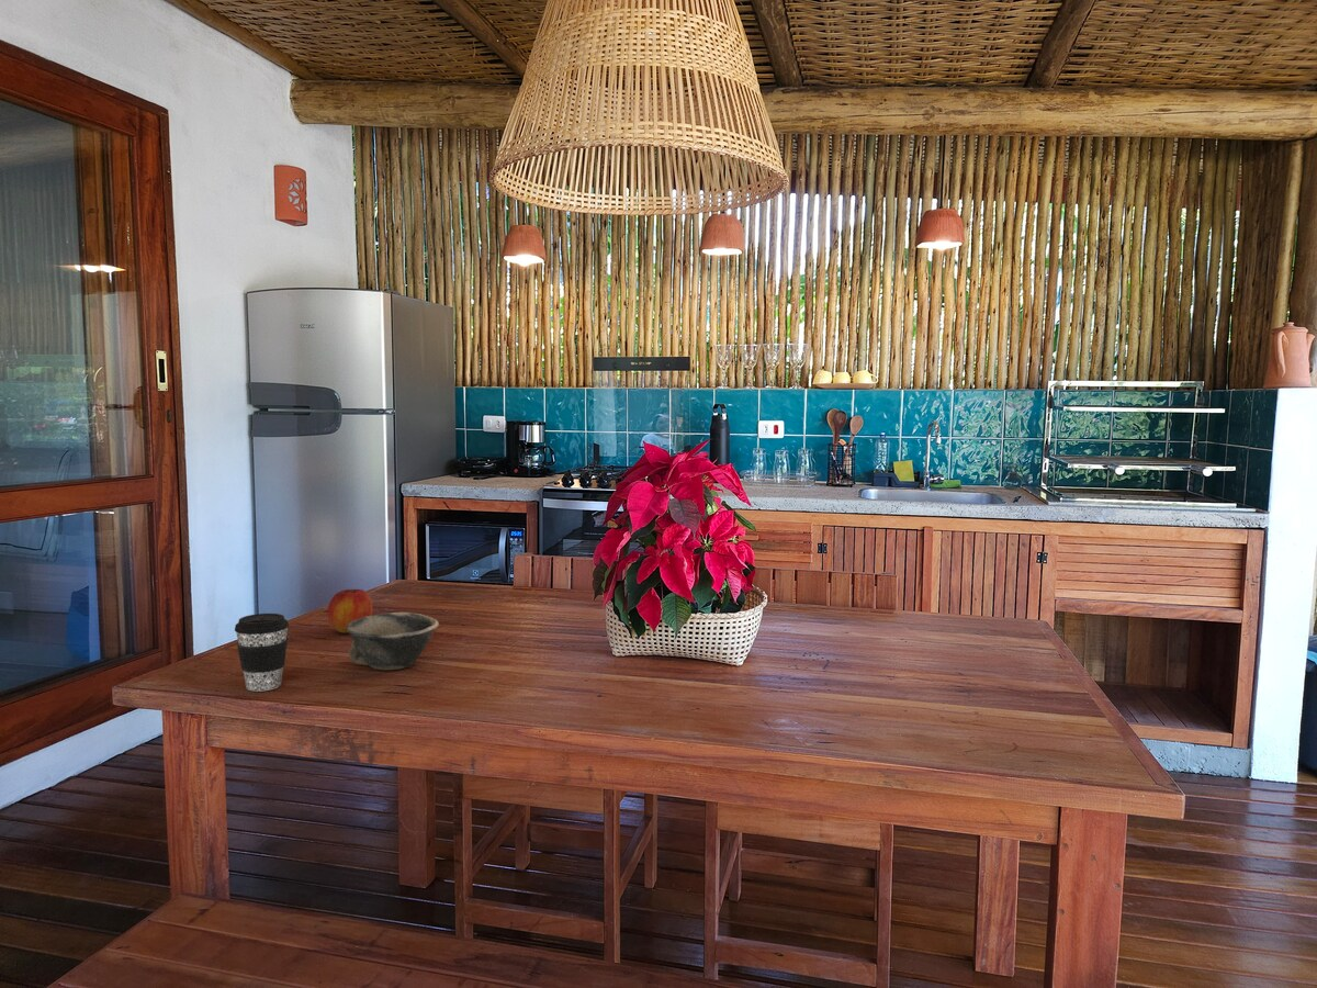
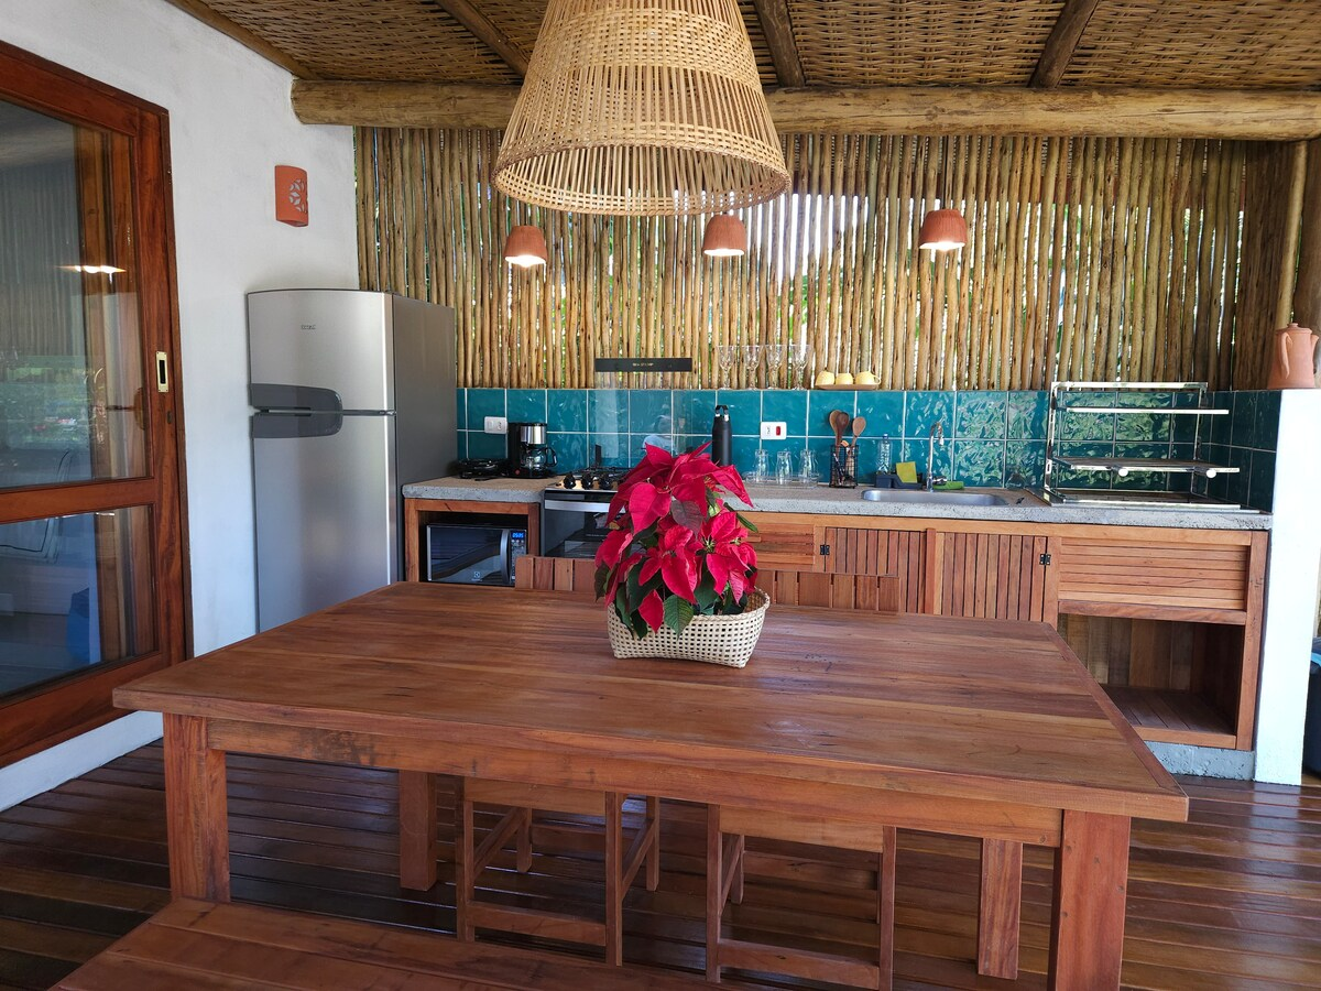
- coffee cup [234,613,290,693]
- apple [327,588,373,635]
- bowl [347,611,440,671]
